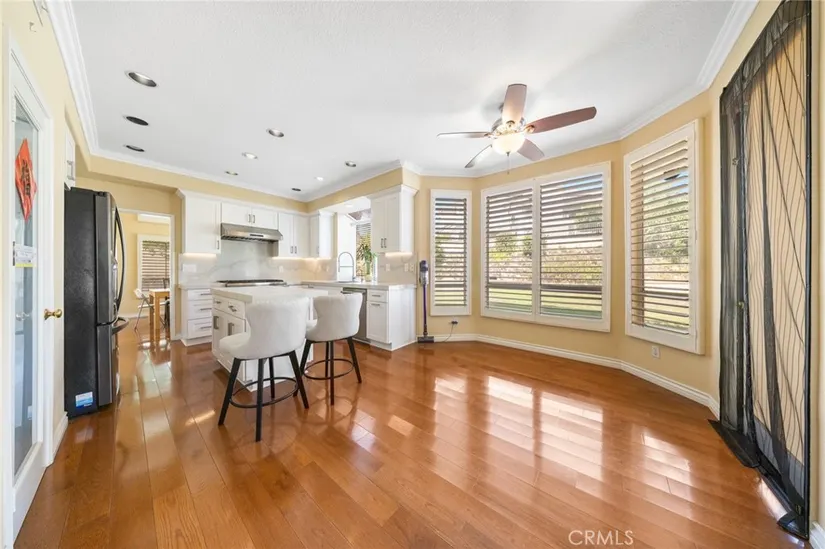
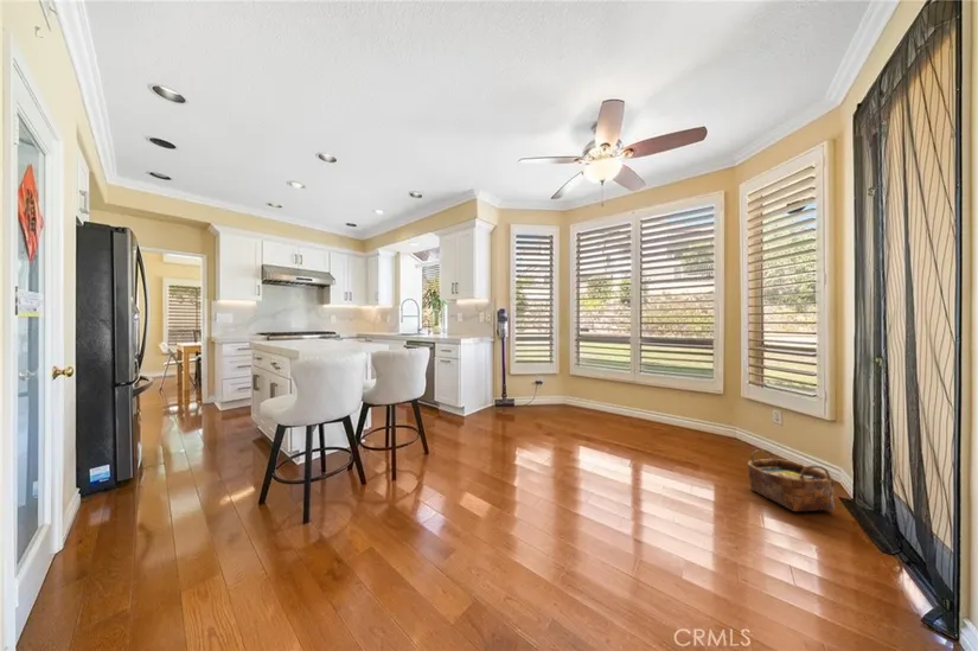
+ woven basket [747,448,836,512]
